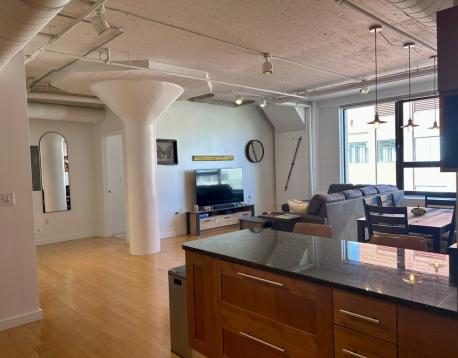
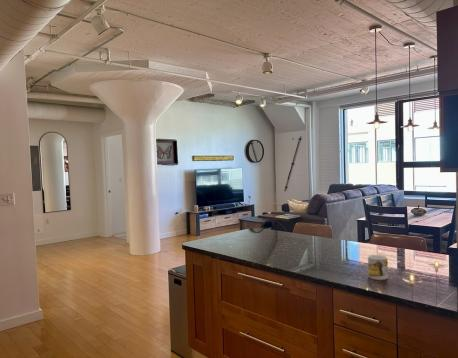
+ mug [367,254,389,281]
